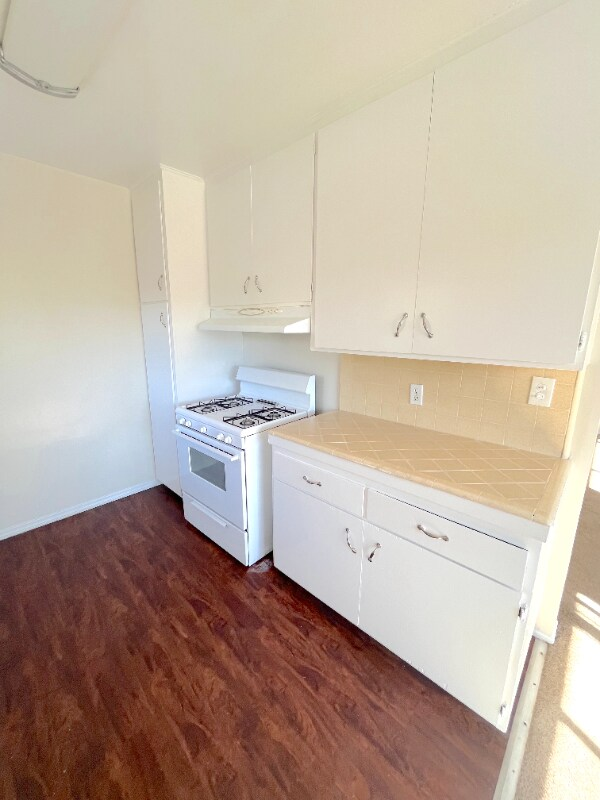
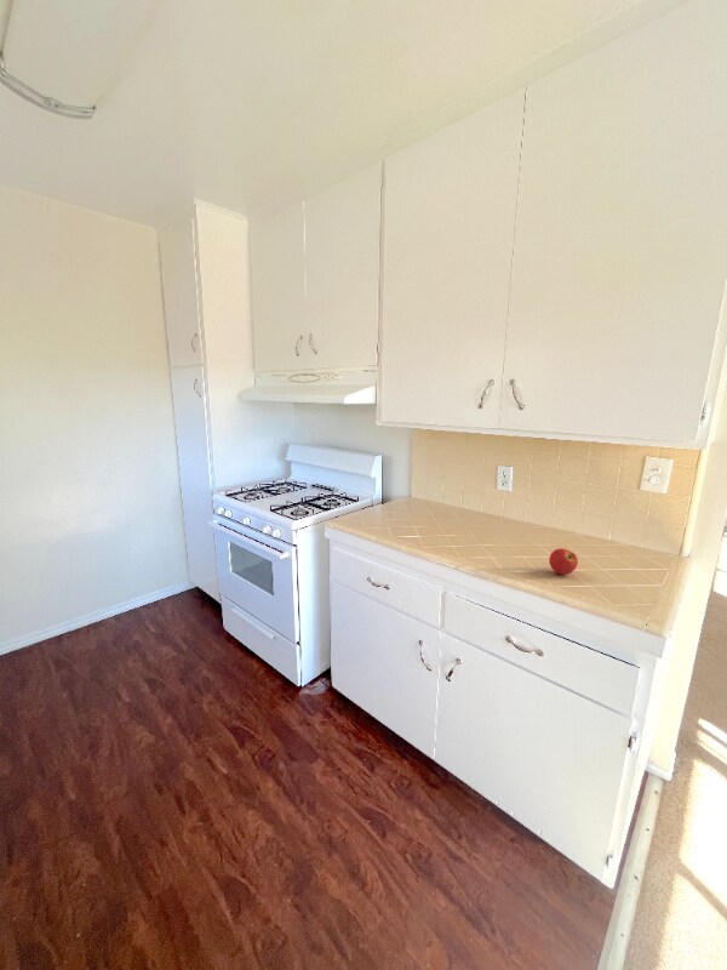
+ fruit [548,547,579,576]
